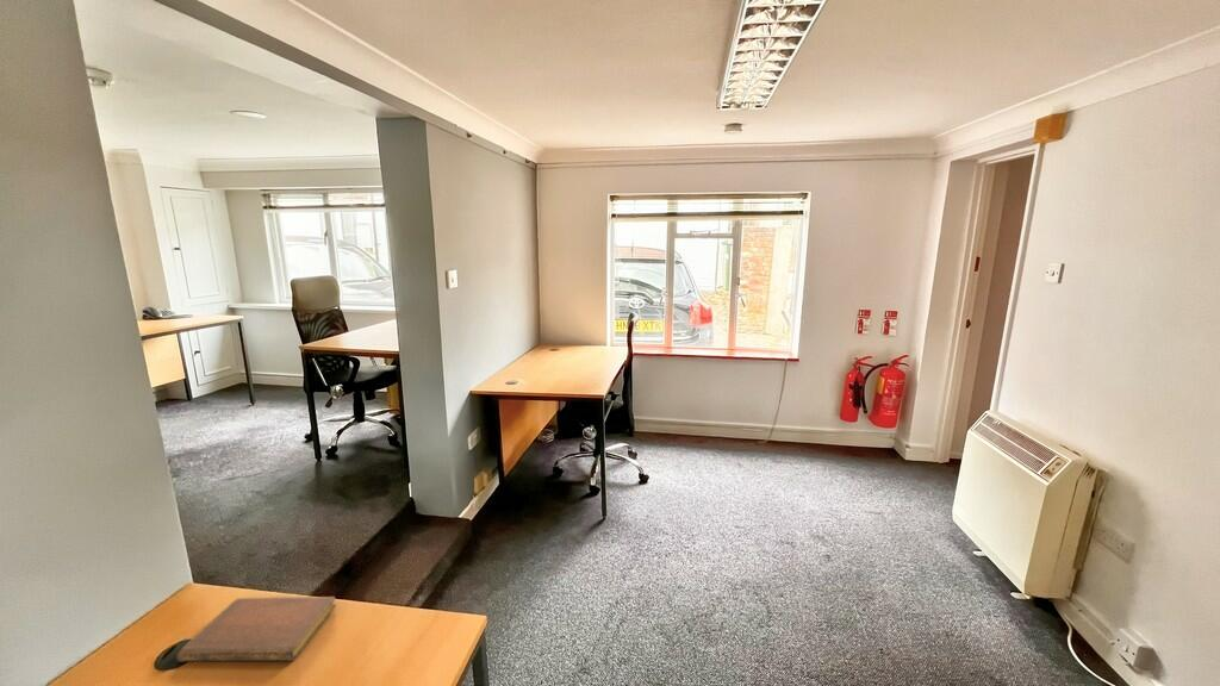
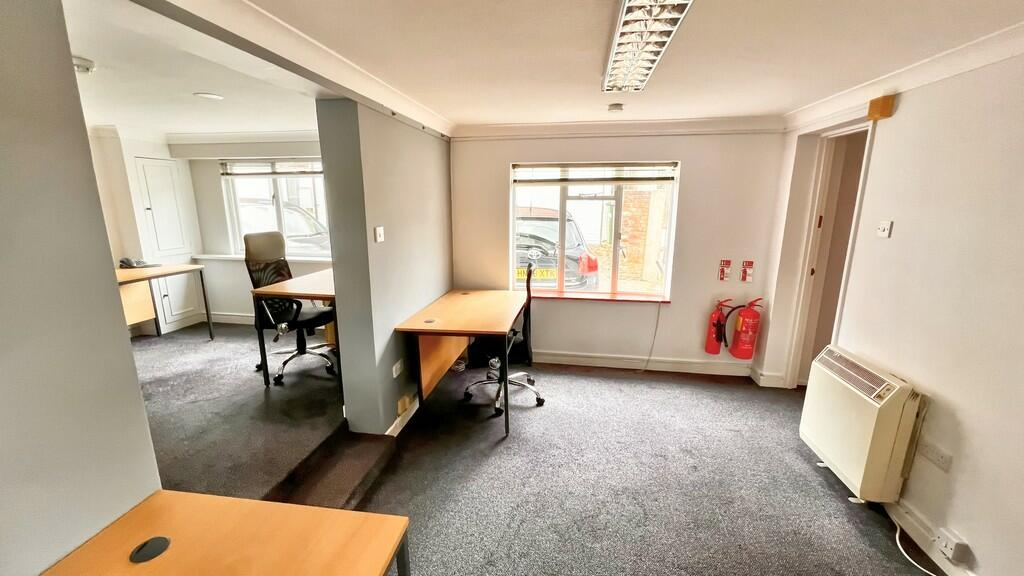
- notebook [175,595,337,663]
